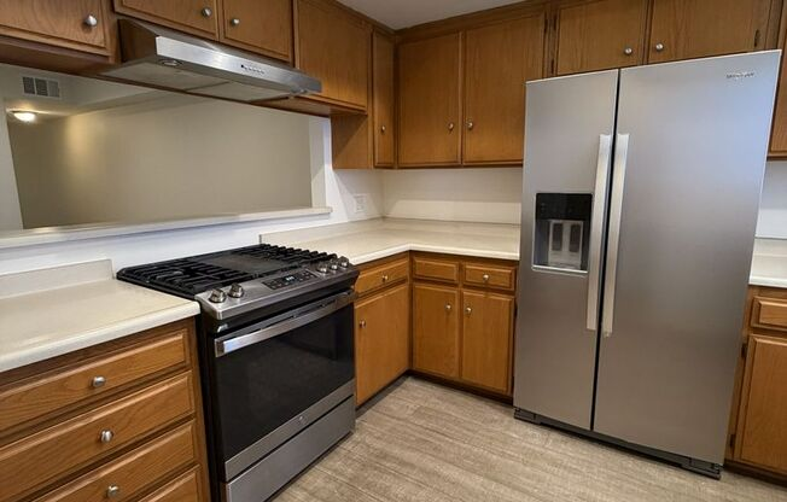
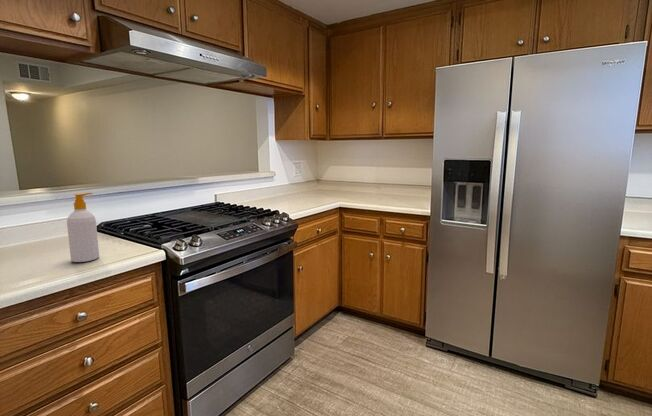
+ soap bottle [66,192,100,263]
